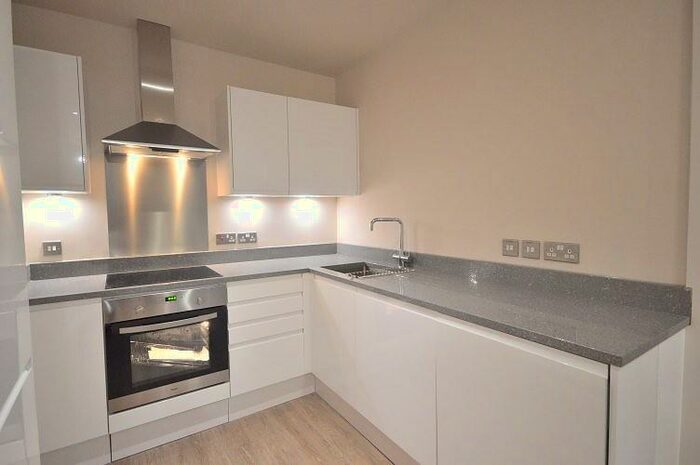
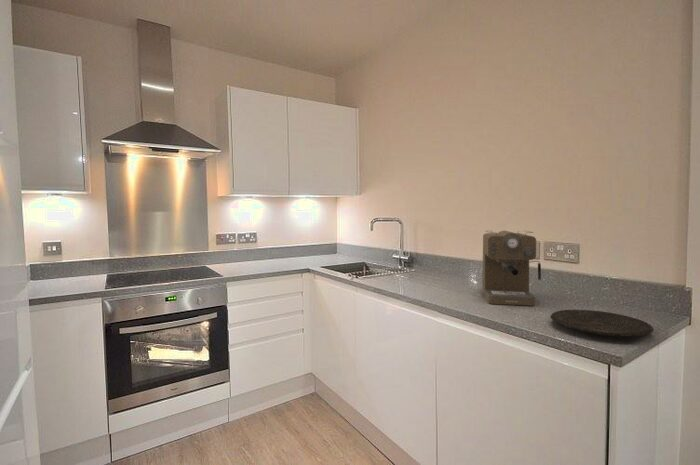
+ plate [550,309,655,338]
+ coffee maker [481,229,542,307]
